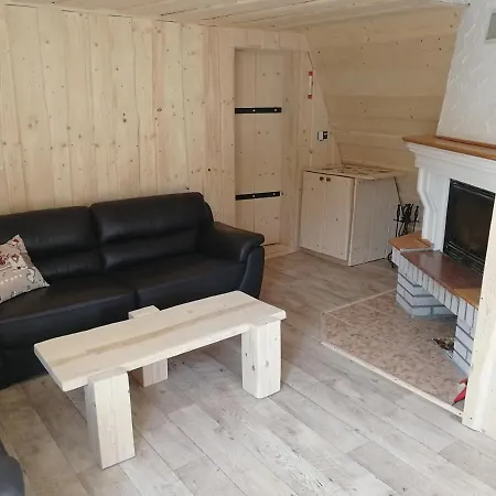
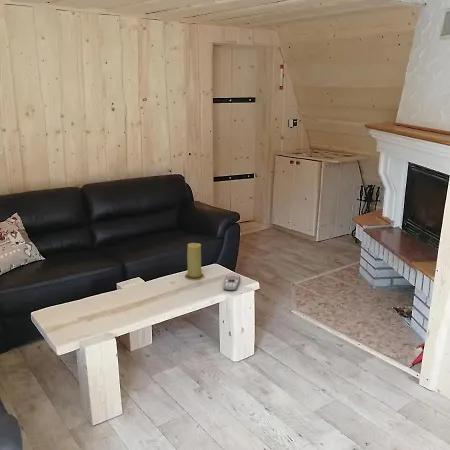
+ remote control [223,274,241,292]
+ candle [184,242,205,281]
